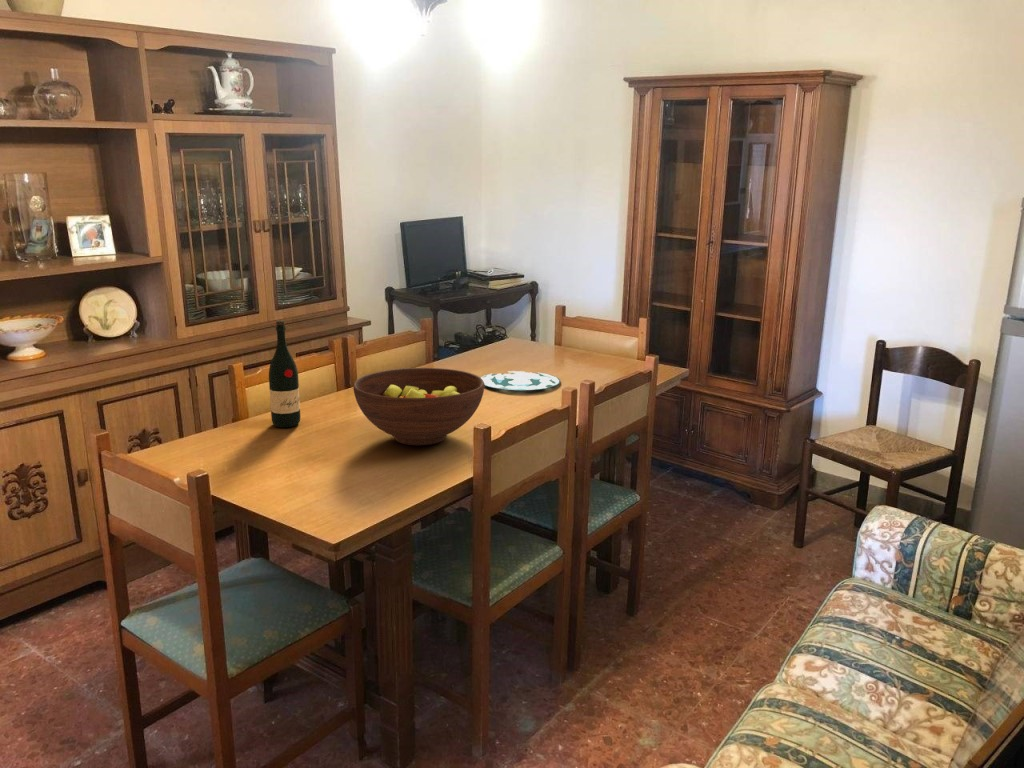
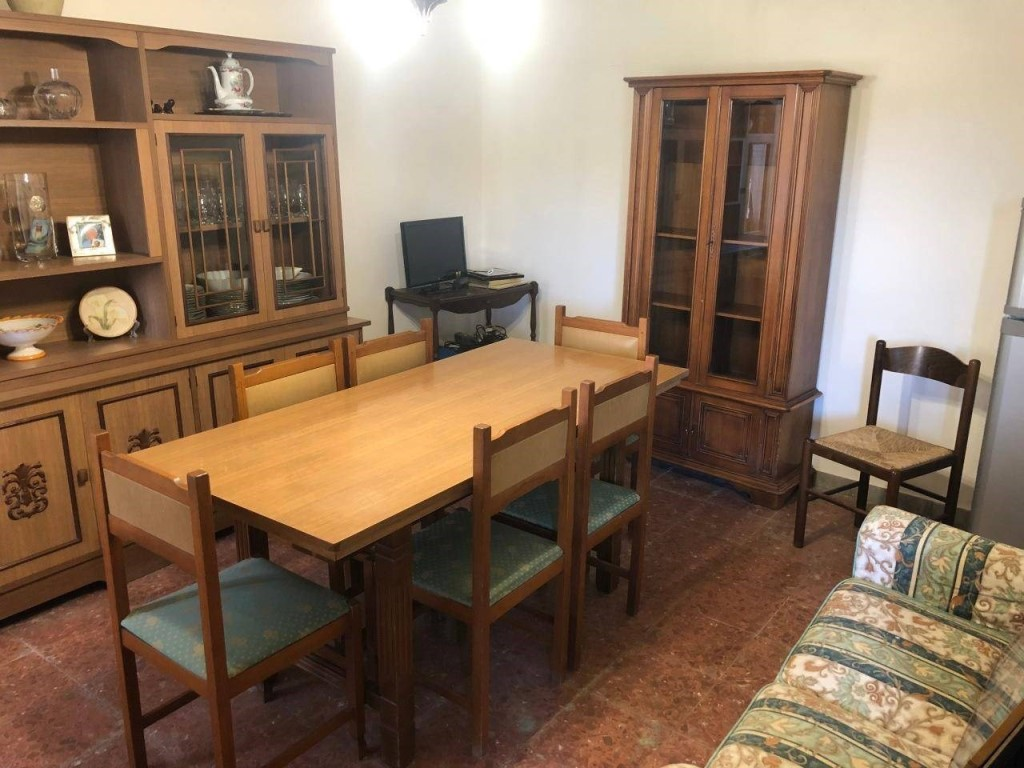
- fruit bowl [352,367,485,446]
- plate [480,370,561,391]
- wine bottle [268,319,301,428]
